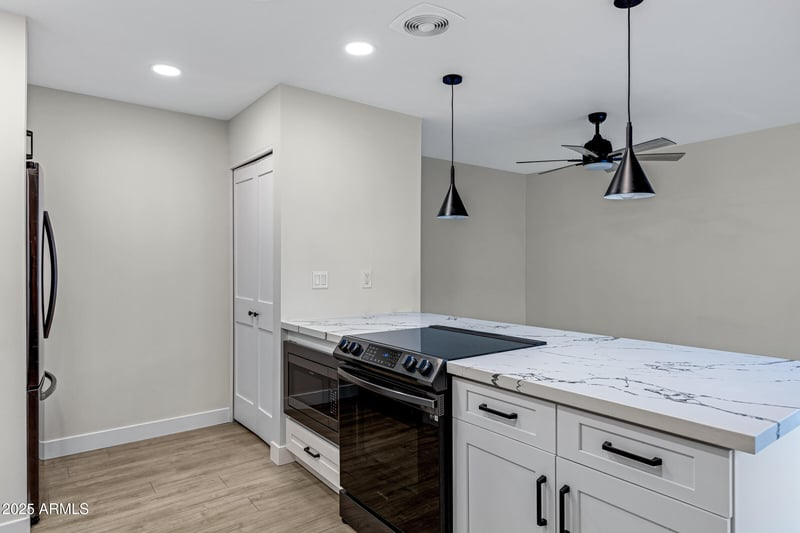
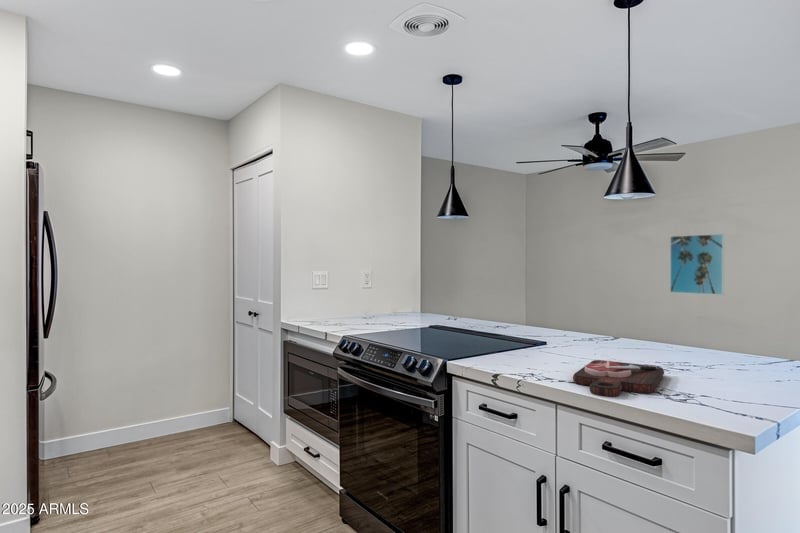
+ cutting board [572,359,665,398]
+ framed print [669,233,725,296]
